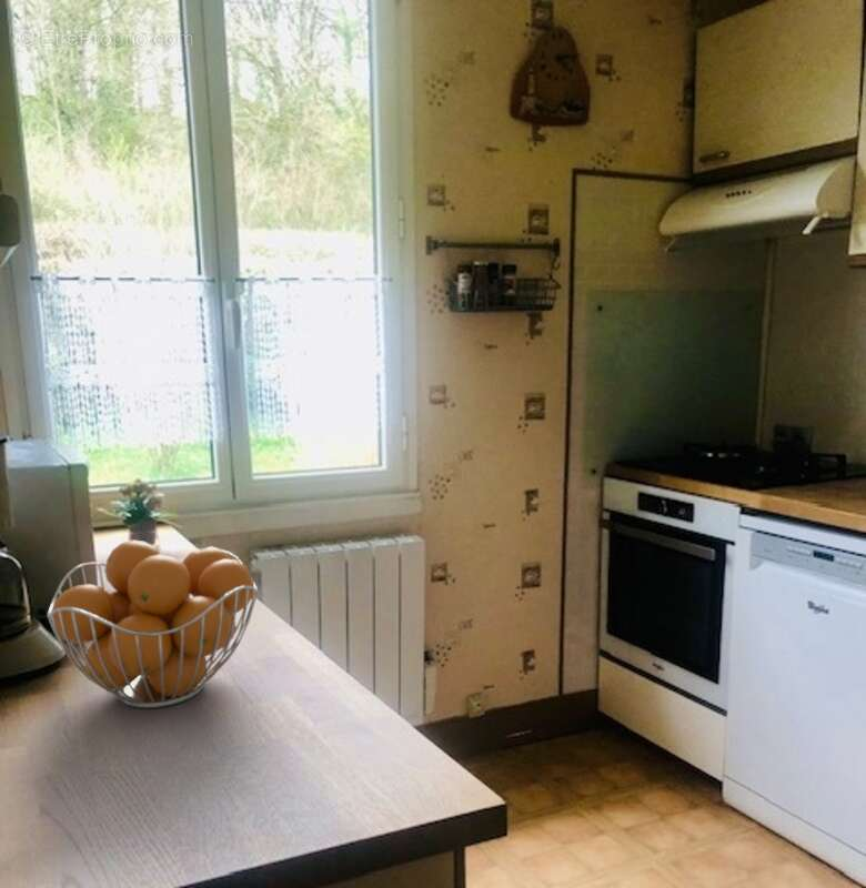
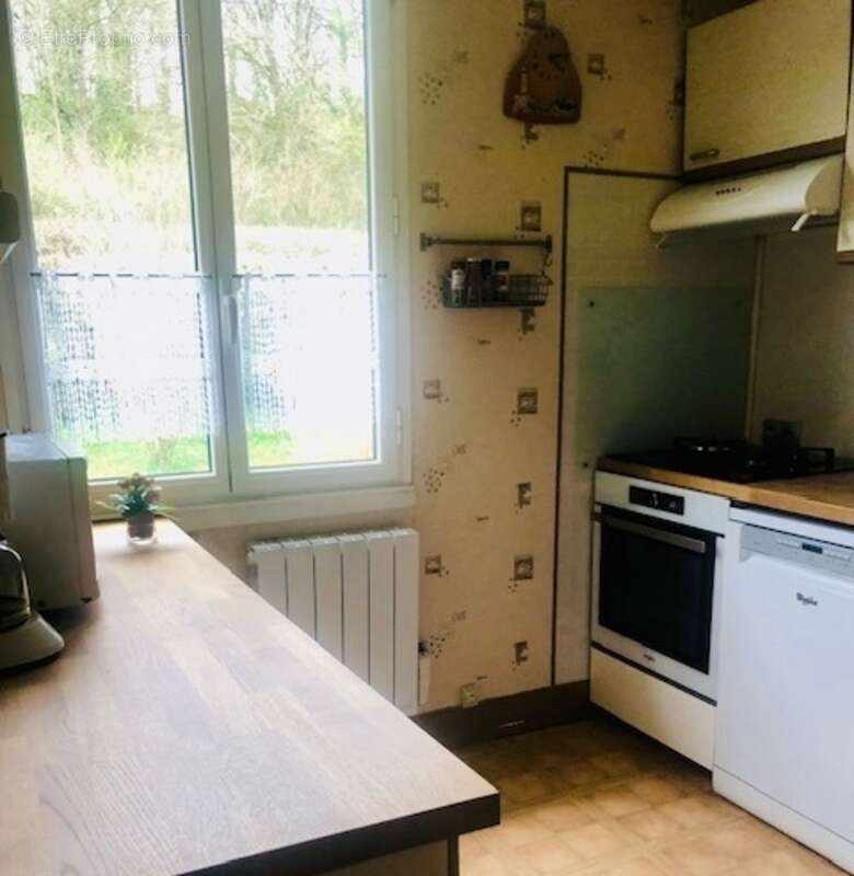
- fruit basket [47,539,259,709]
